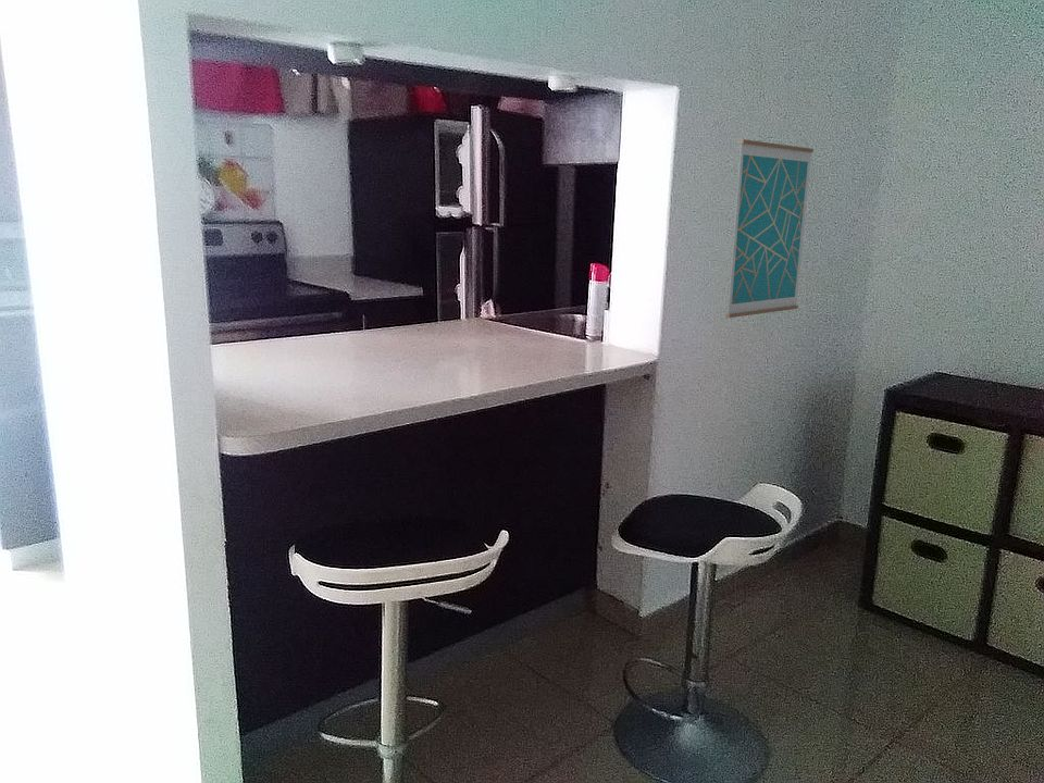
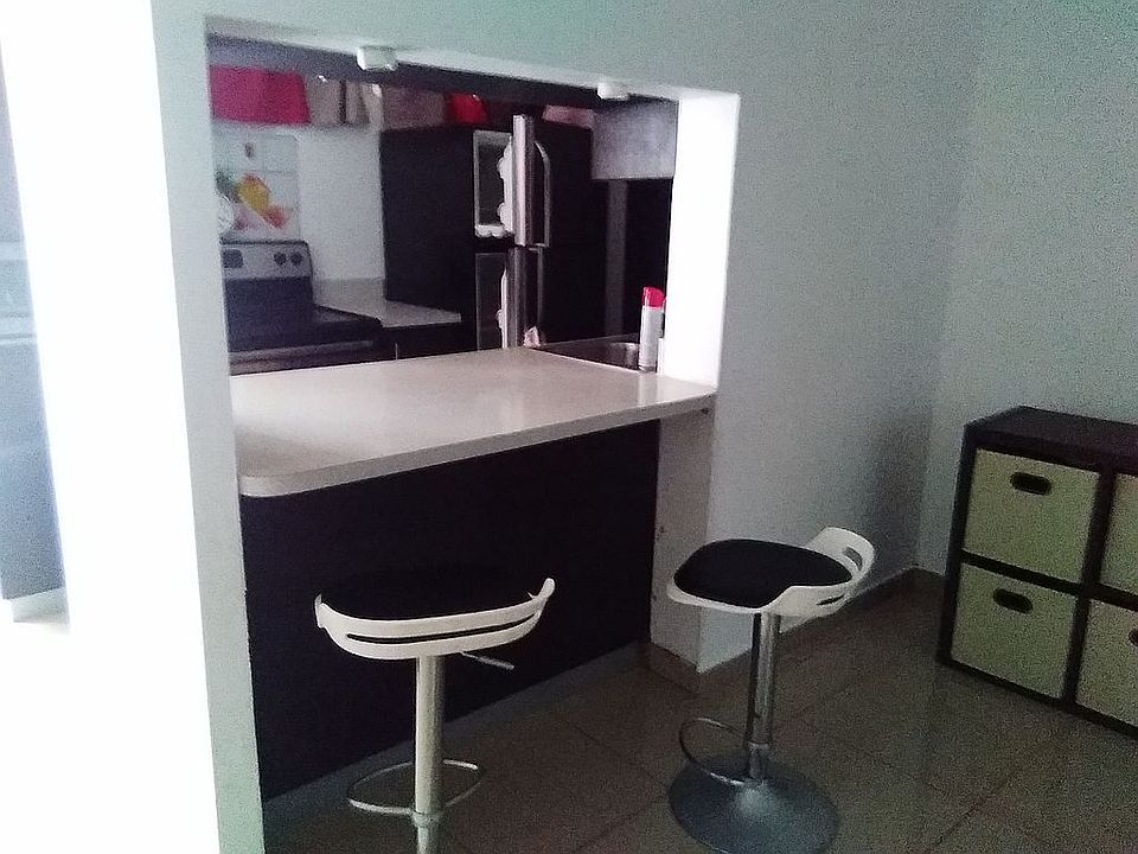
- wall art [724,138,815,319]
